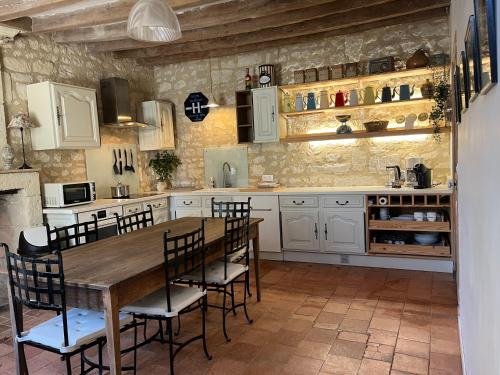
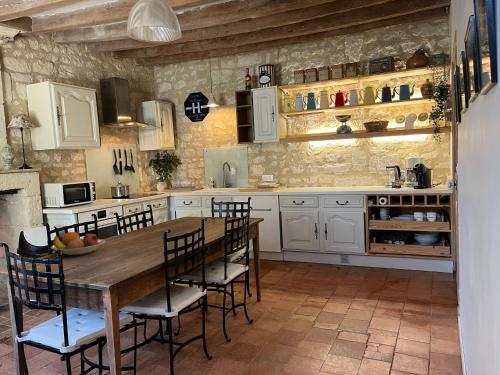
+ fruit bowl [50,231,106,256]
